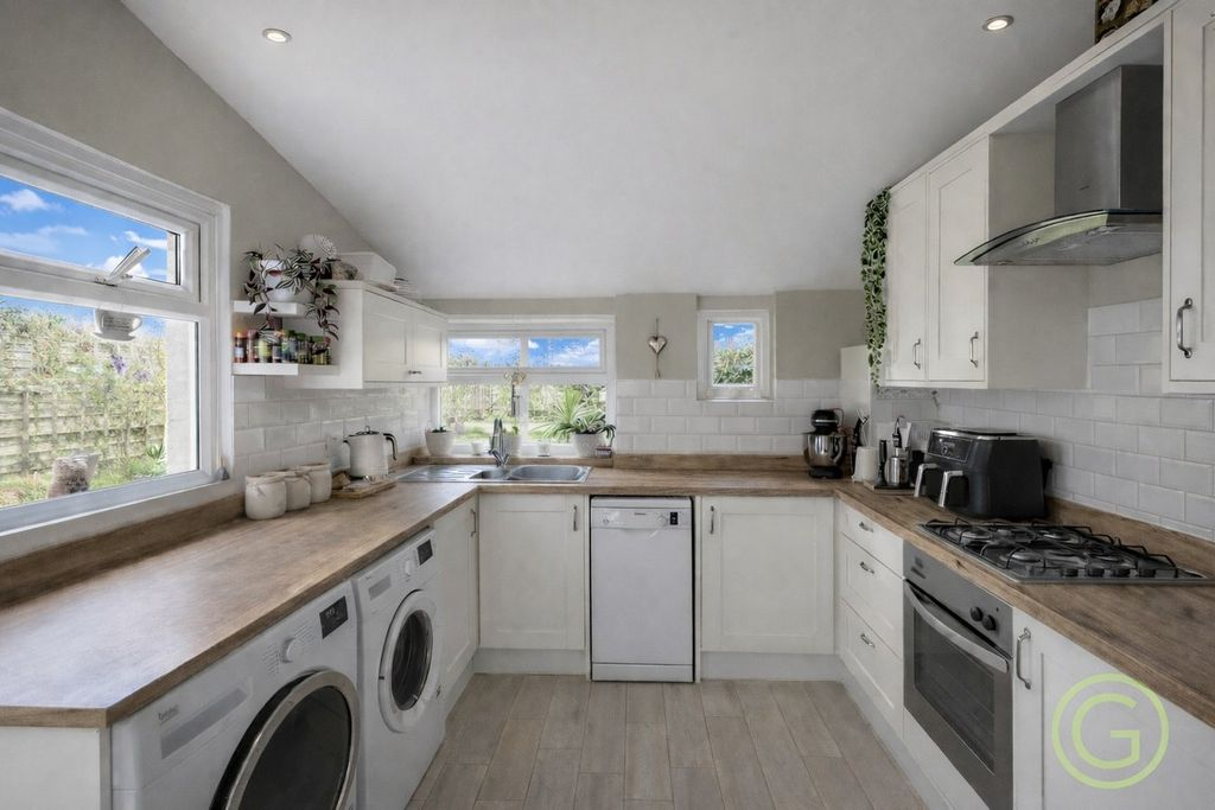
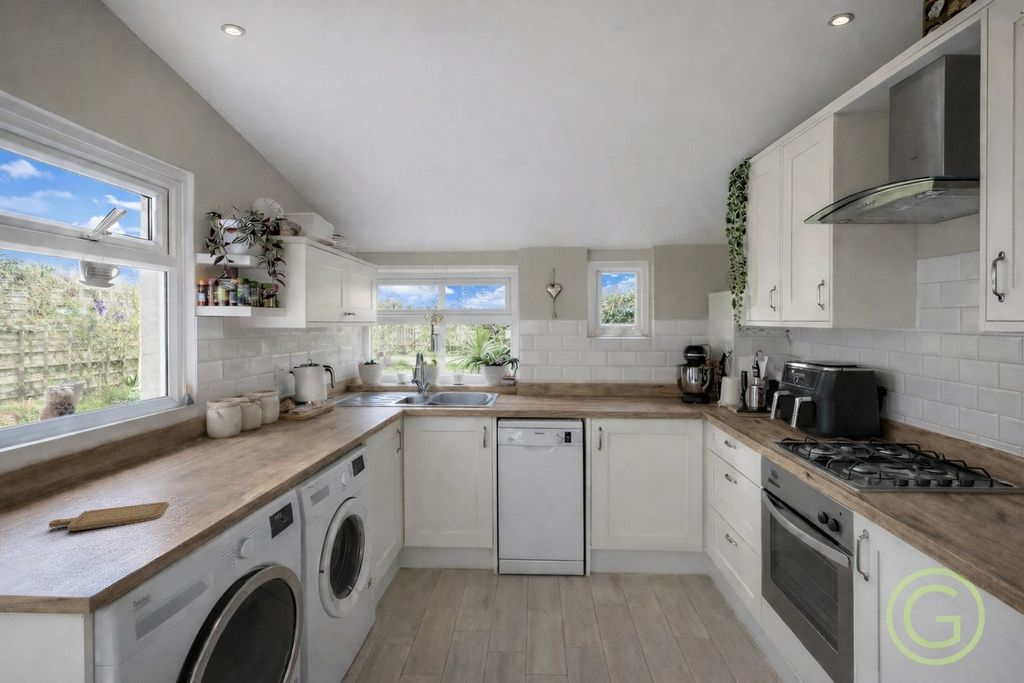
+ chopping board [48,501,169,532]
